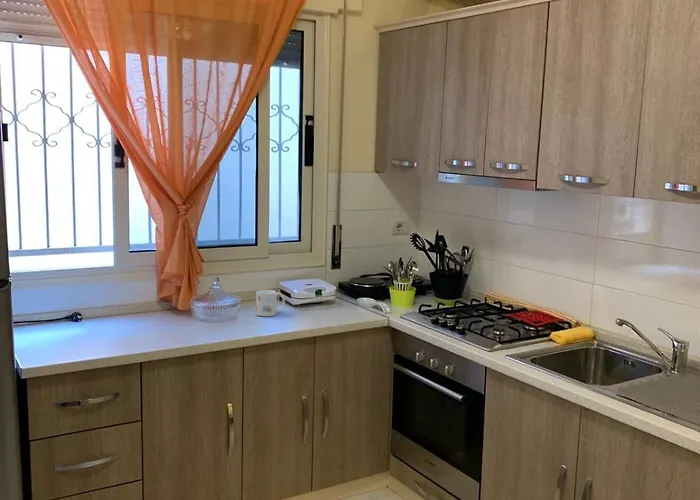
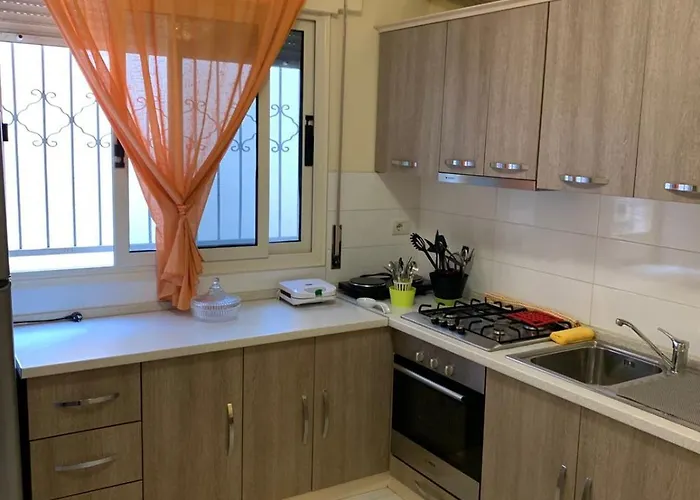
- mug [255,289,286,317]
